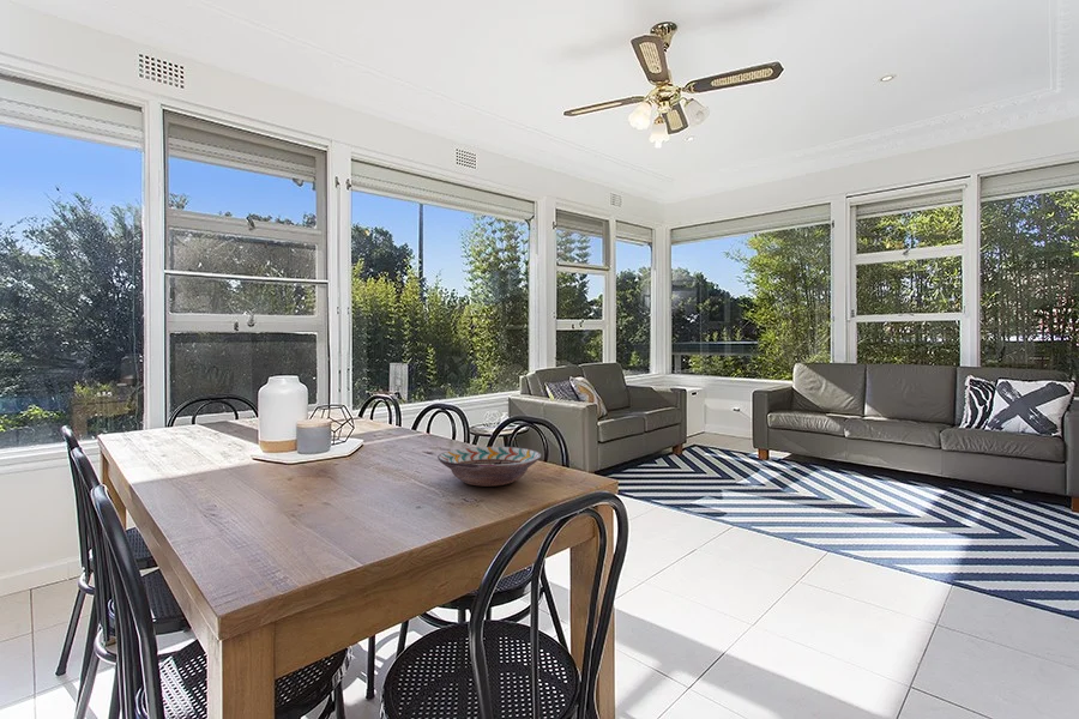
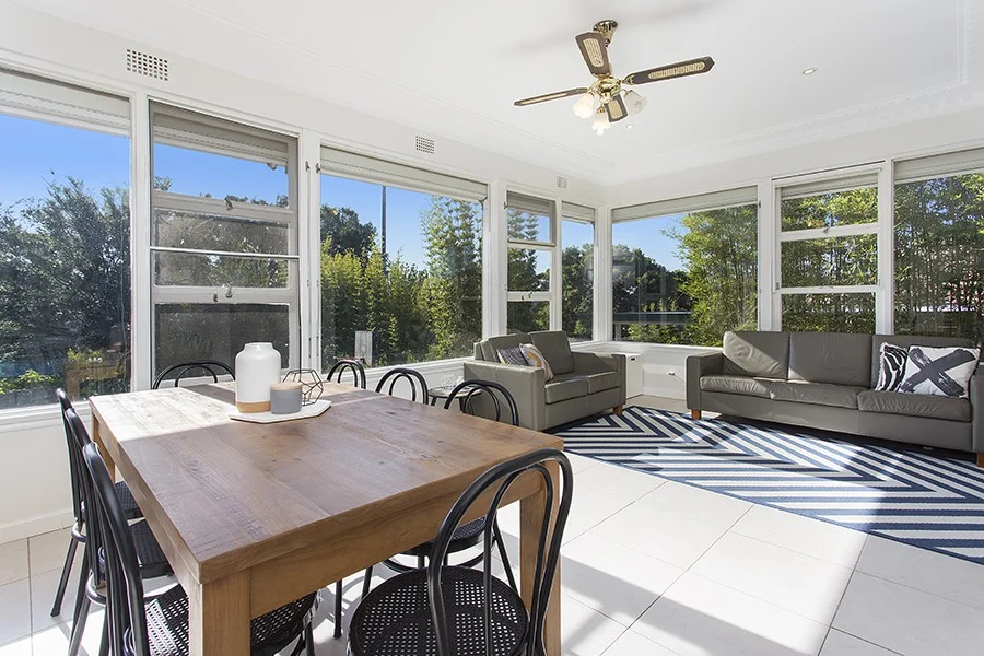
- decorative bowl [436,446,542,488]
